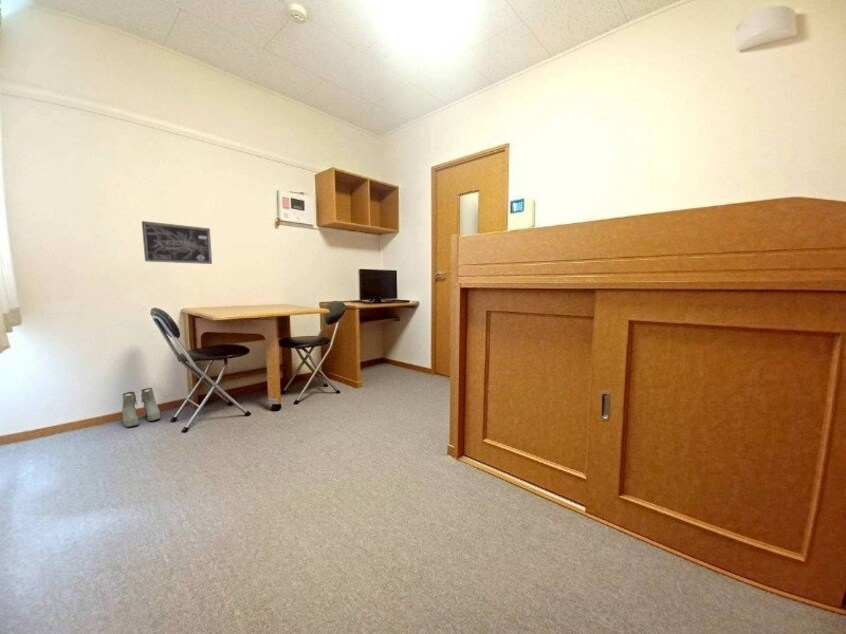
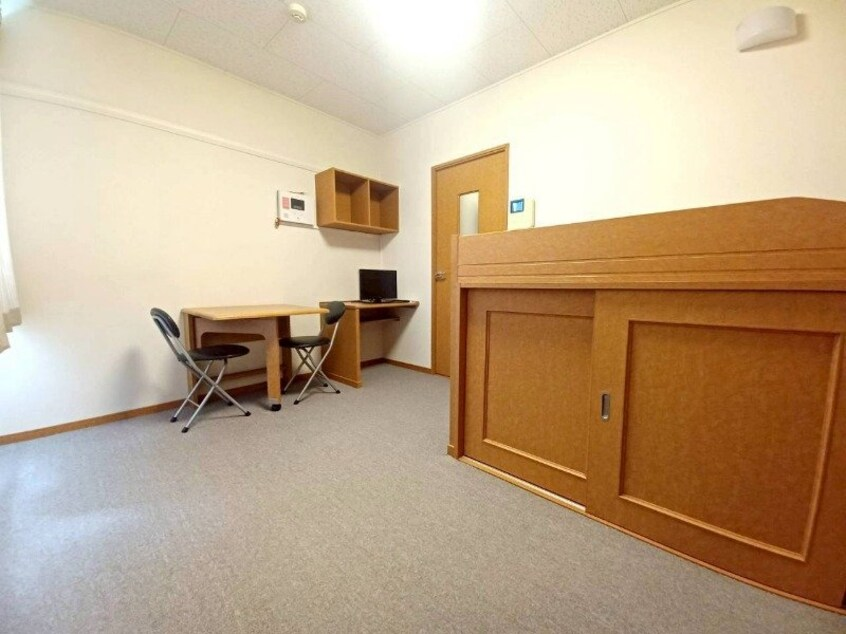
- boots [121,387,161,428]
- wall art [141,220,213,265]
